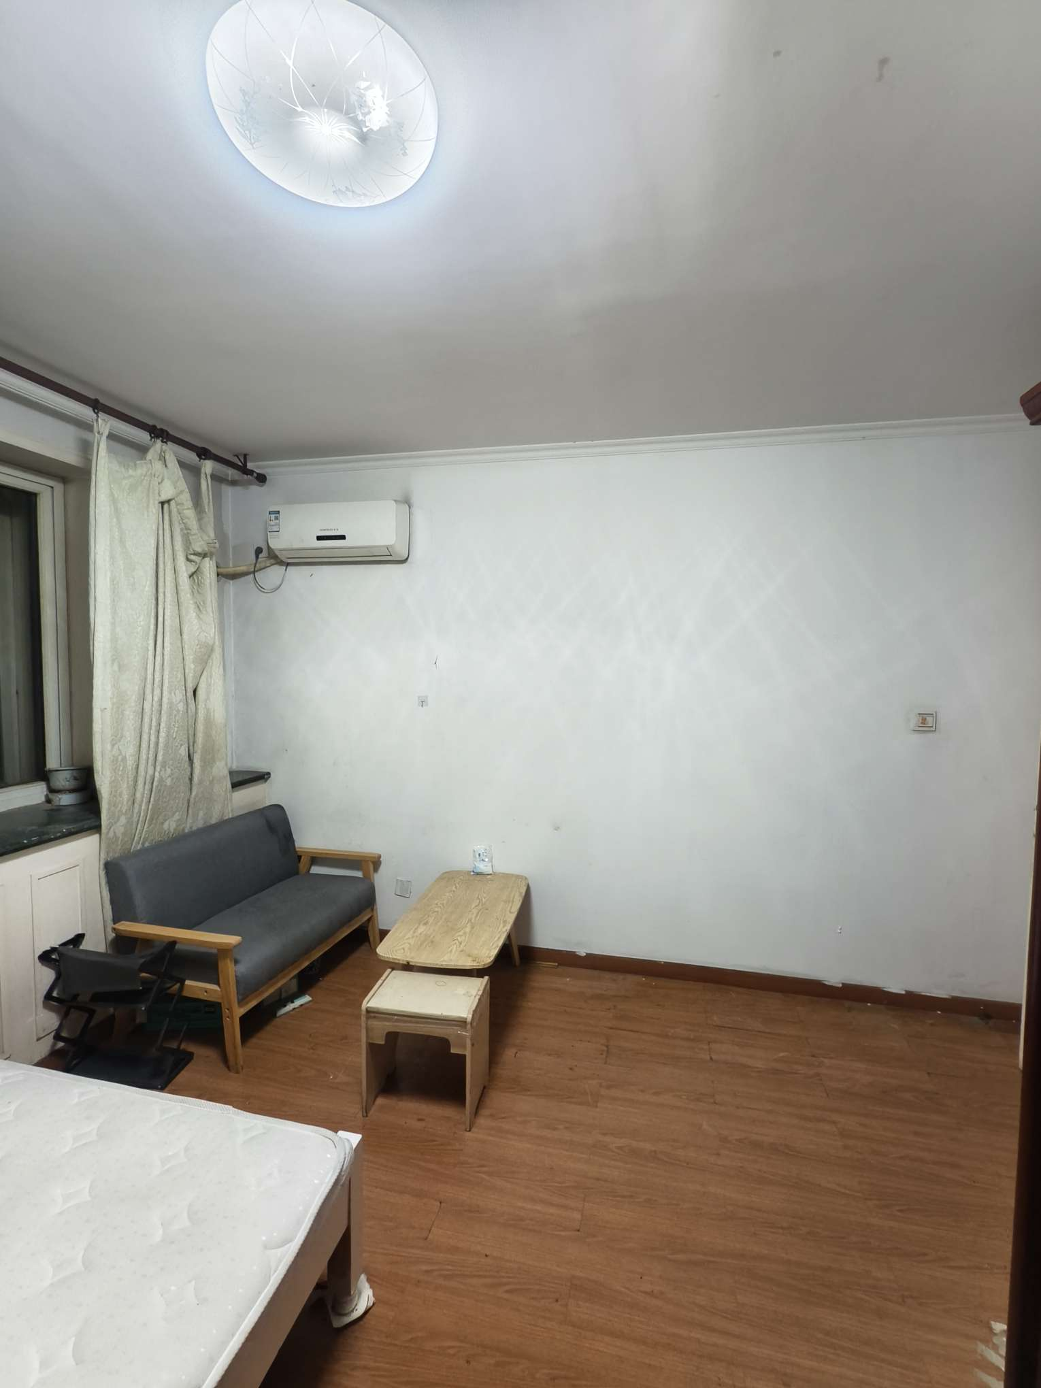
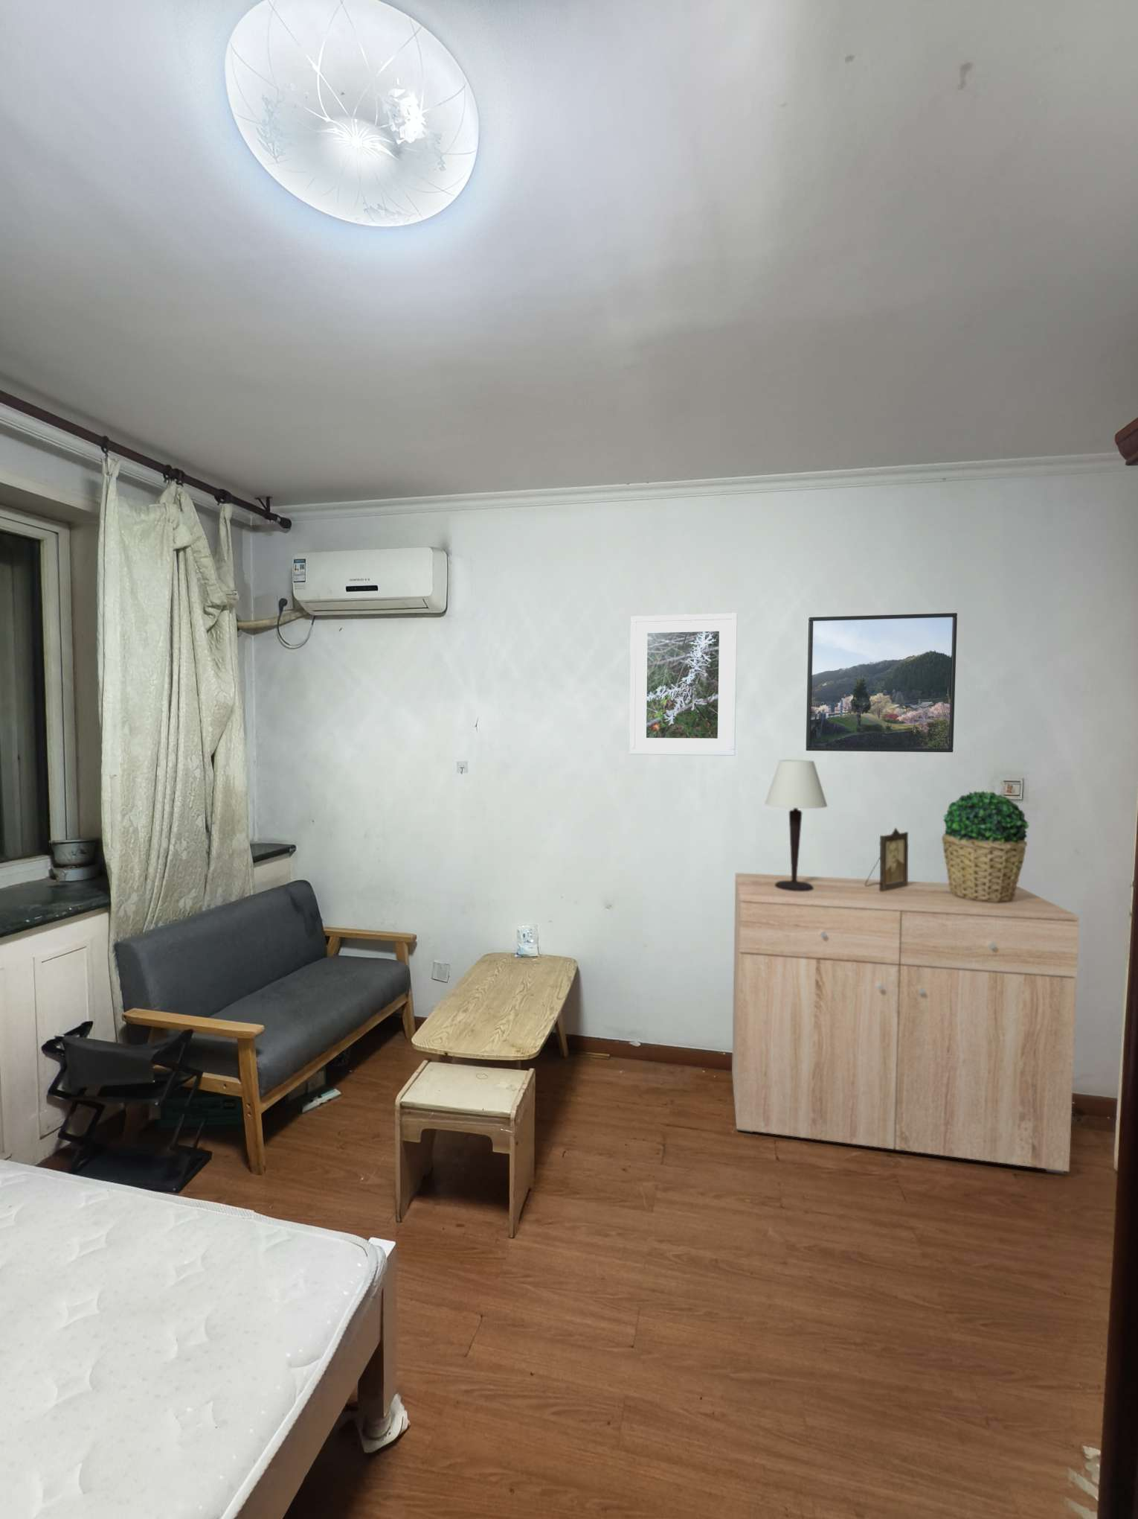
+ potted plant [941,791,1030,902]
+ photo frame [865,826,908,892]
+ dresser [732,872,1079,1175]
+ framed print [629,612,738,757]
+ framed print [804,612,957,752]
+ table lamp [764,760,828,891]
